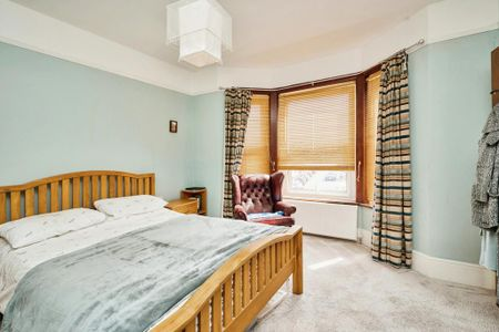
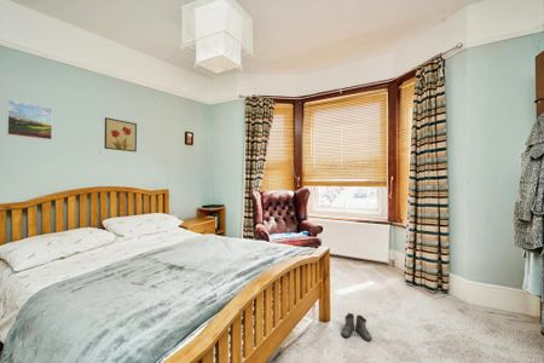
+ wall art [103,116,138,152]
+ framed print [5,99,53,142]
+ boots [340,312,374,342]
